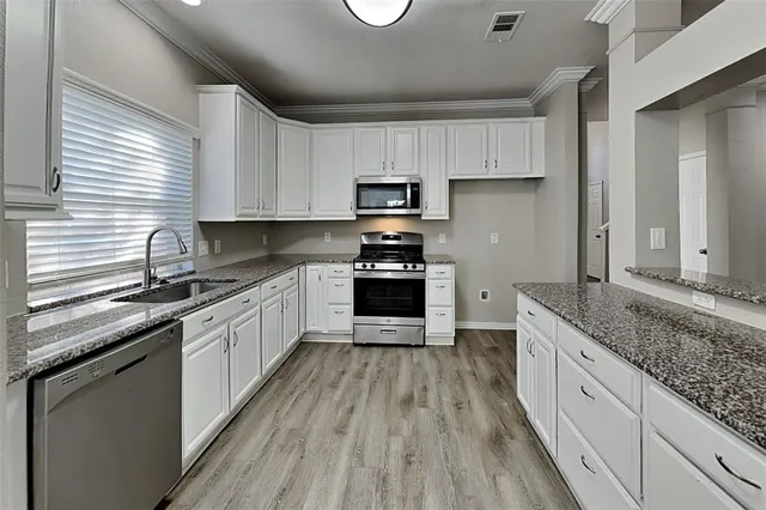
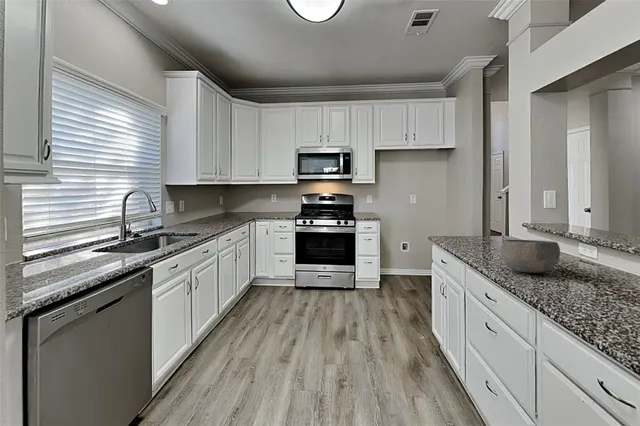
+ bowl [500,239,561,274]
